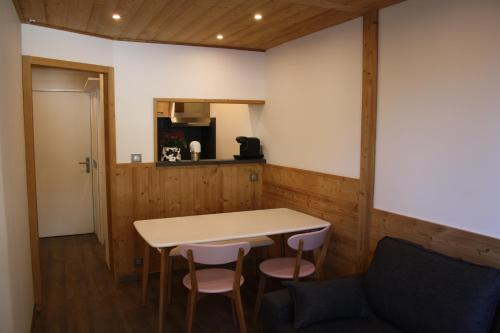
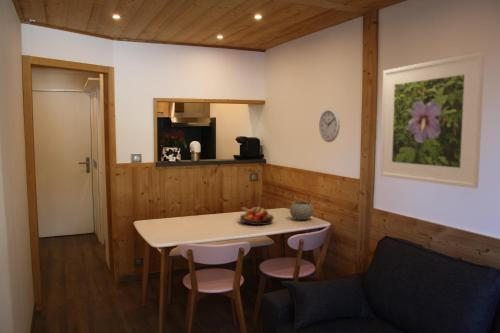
+ fruit bowl [239,206,275,226]
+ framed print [379,51,486,190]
+ wall clock [318,107,341,143]
+ bowl [289,200,314,221]
